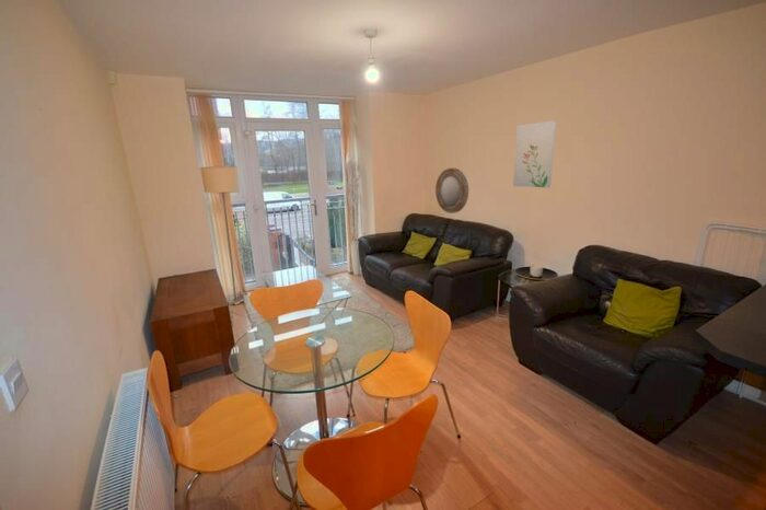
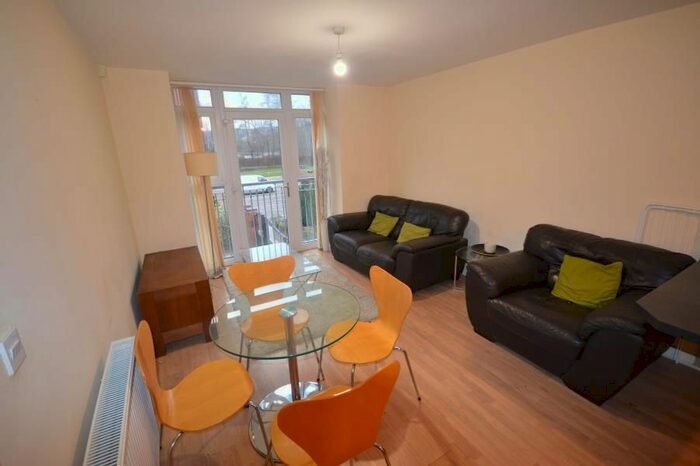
- home mirror [434,167,469,215]
- wall art [512,119,558,188]
